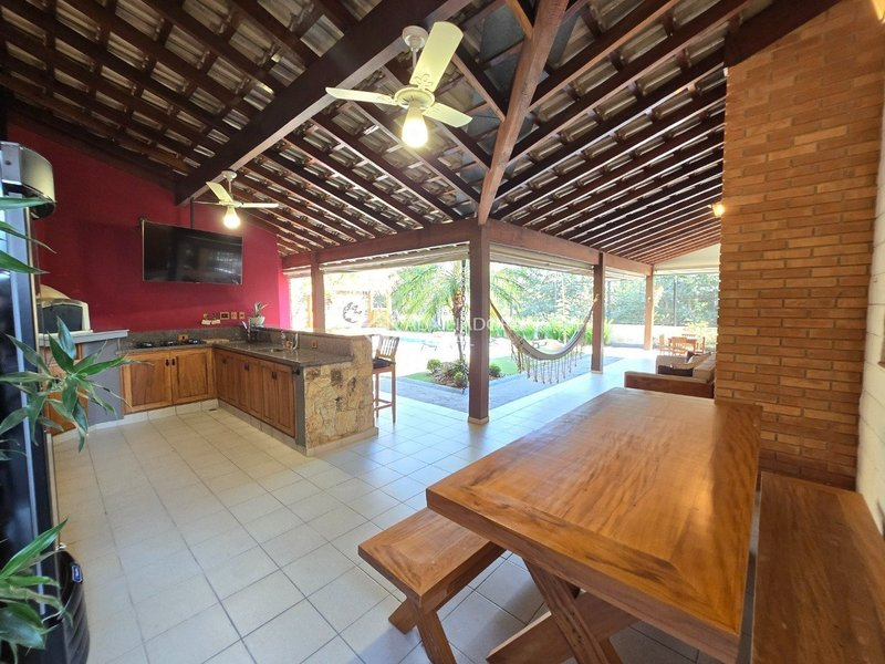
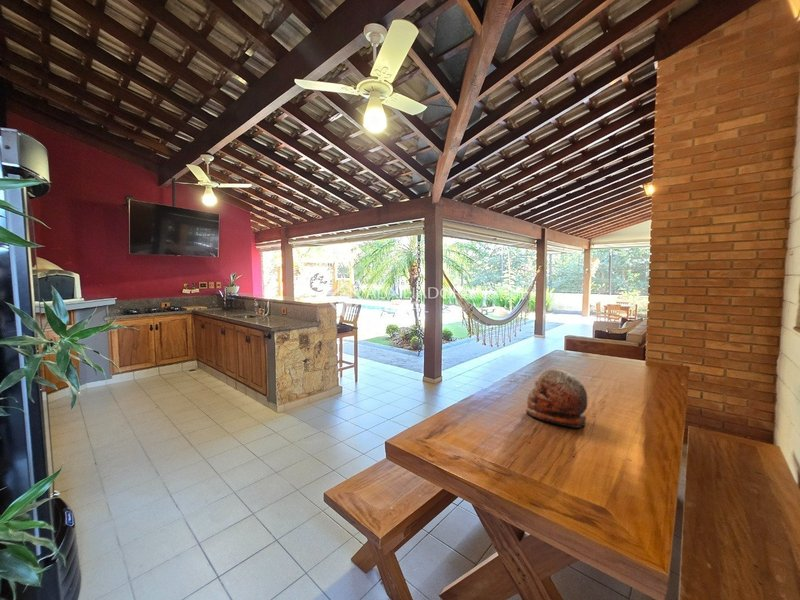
+ decorative egg [525,368,588,429]
